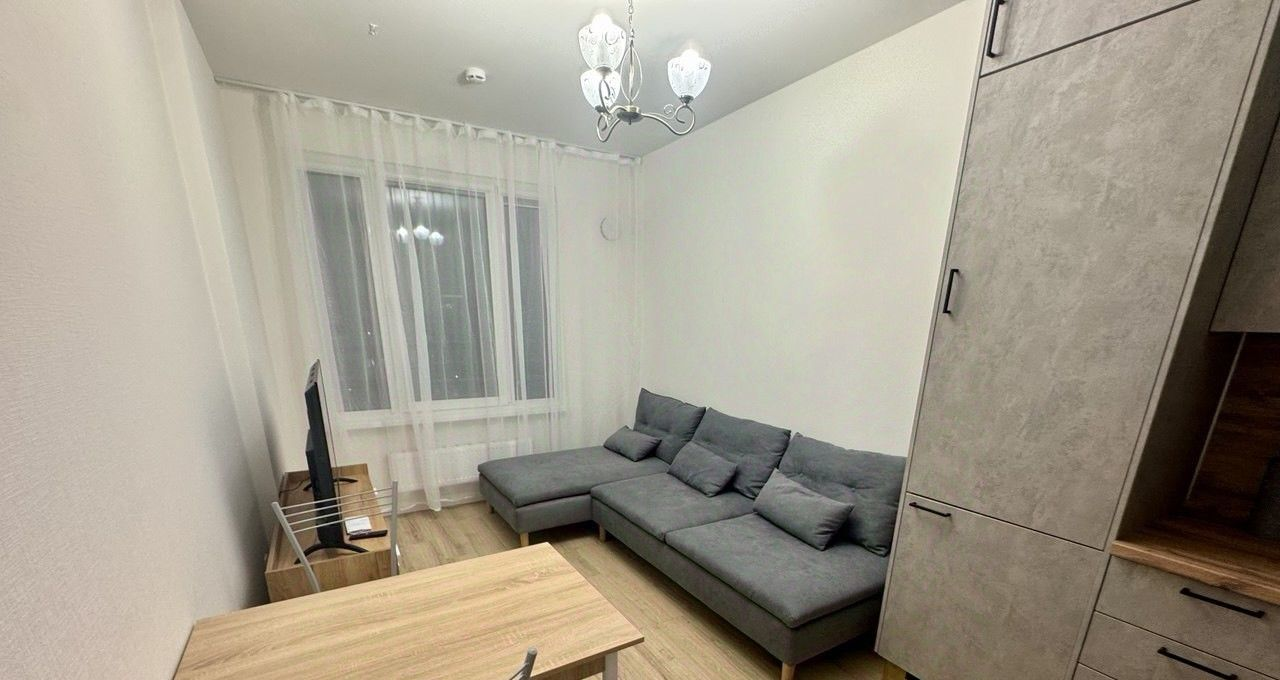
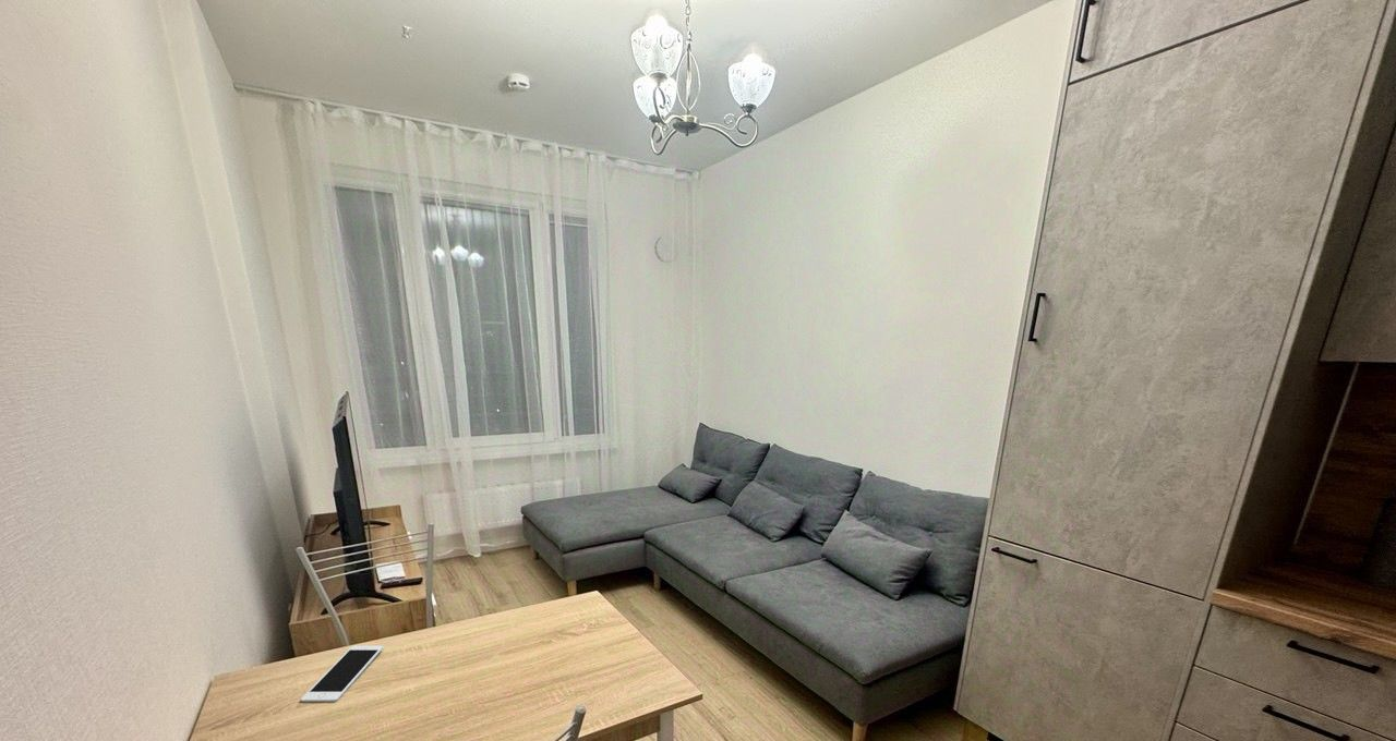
+ cell phone [300,645,384,703]
